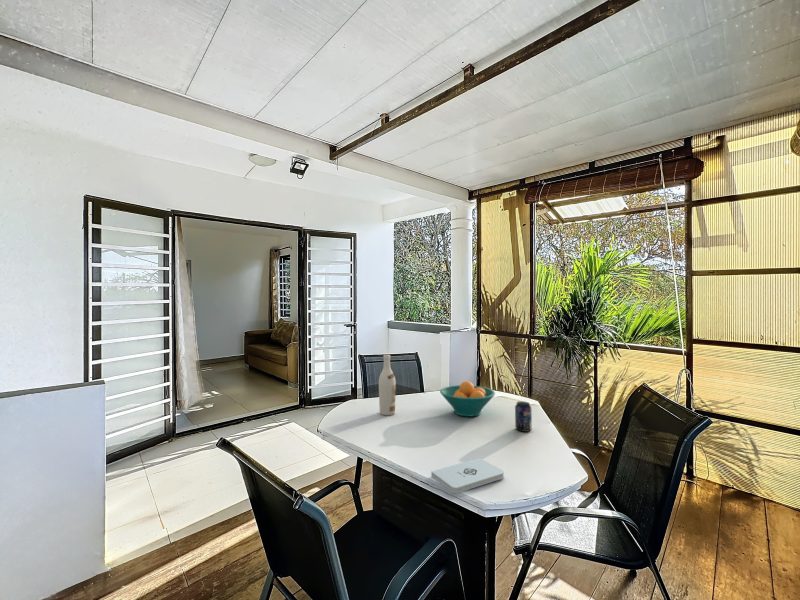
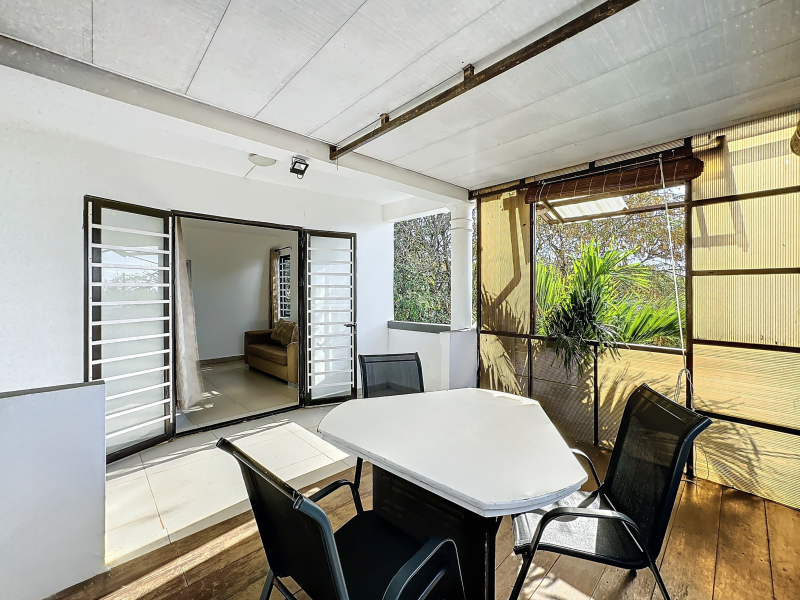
- wine bottle [378,353,397,416]
- fruit bowl [439,380,496,417]
- notepad [430,457,505,494]
- beverage can [514,400,533,433]
